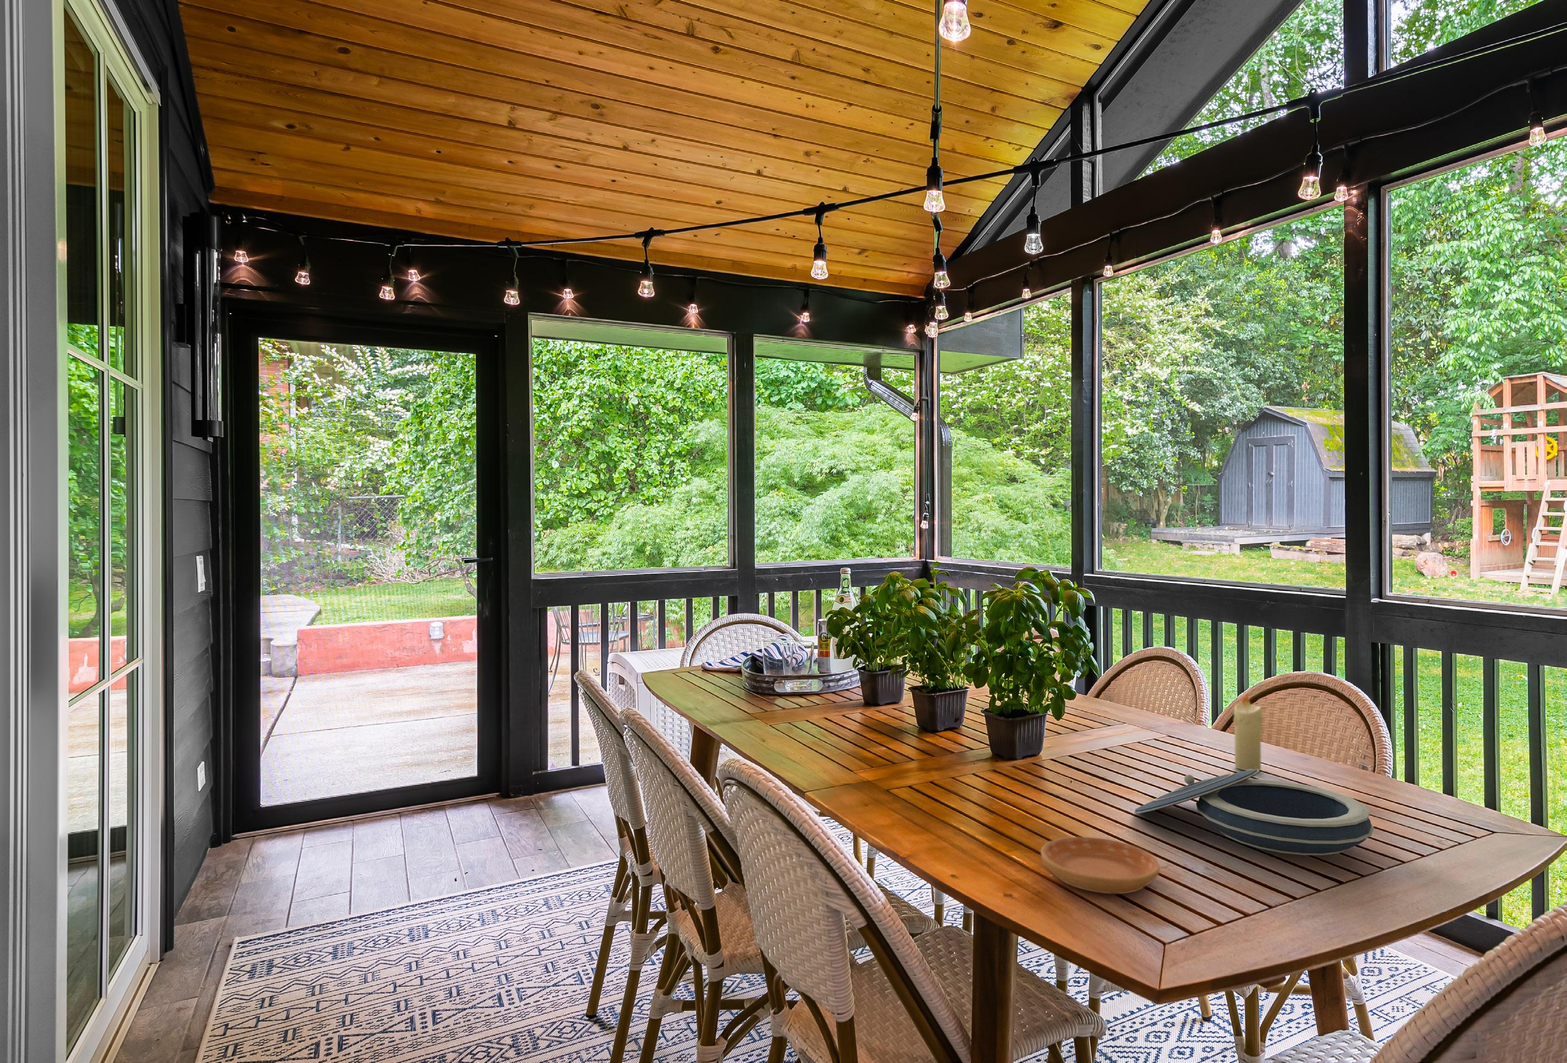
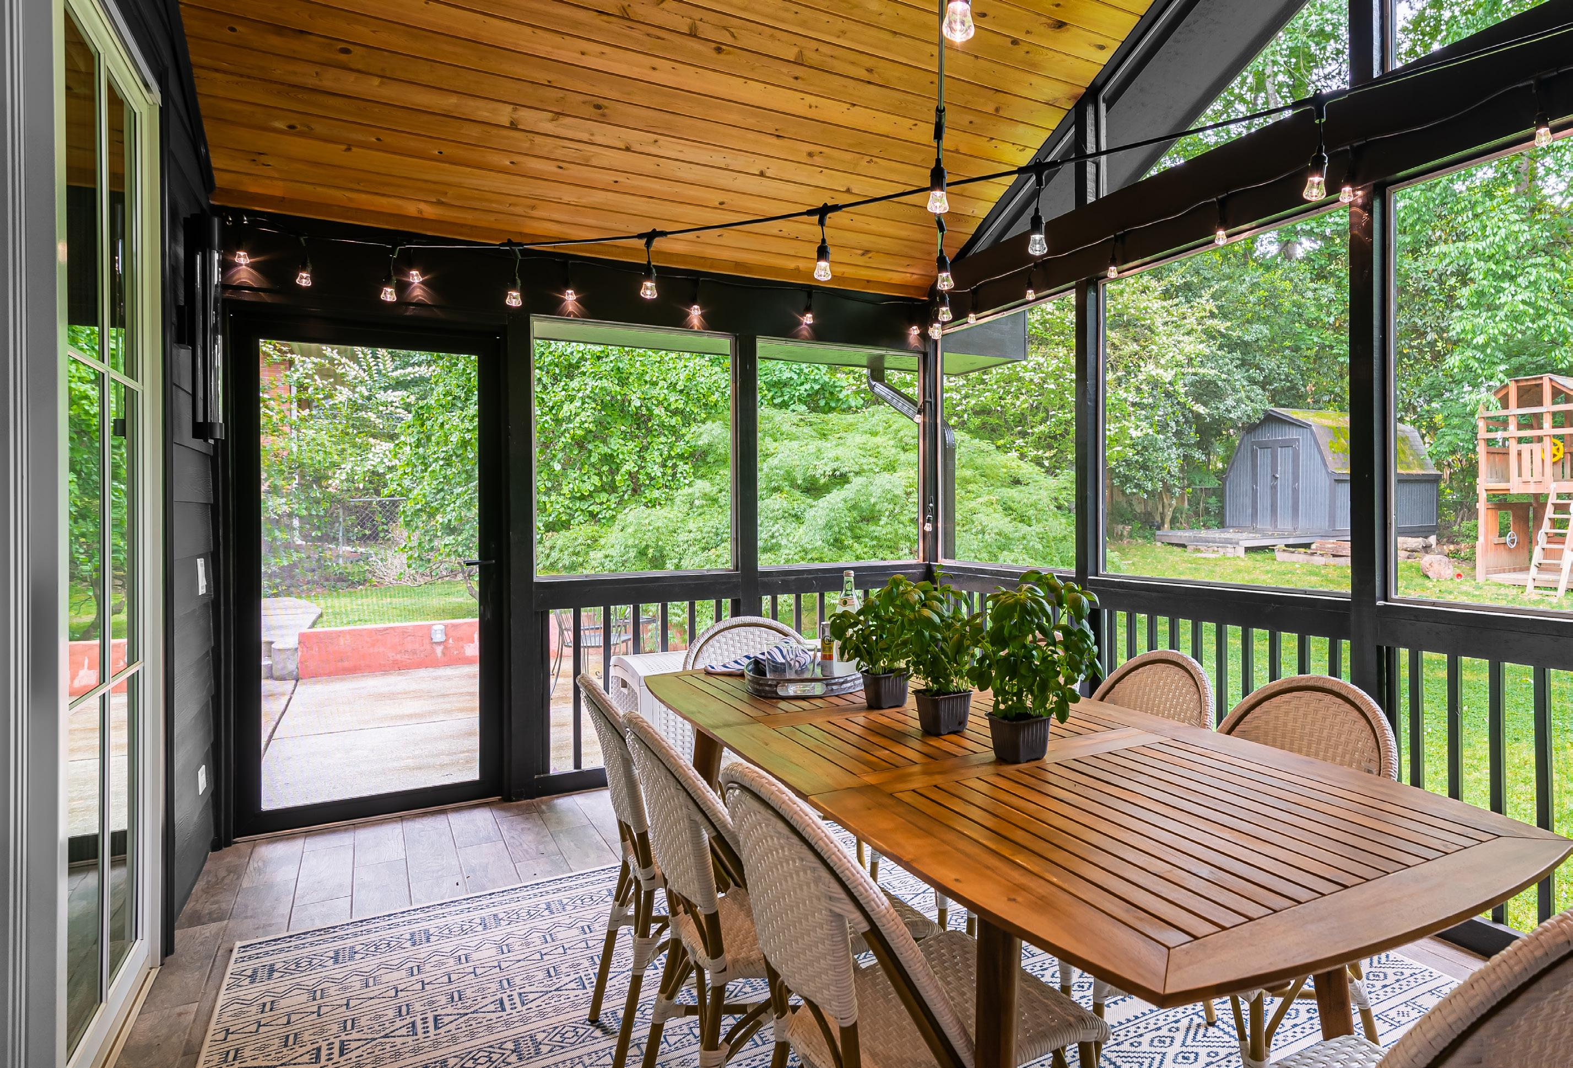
- candle [1233,692,1263,771]
- saucer [1040,836,1160,895]
- bowl [1134,769,1375,855]
